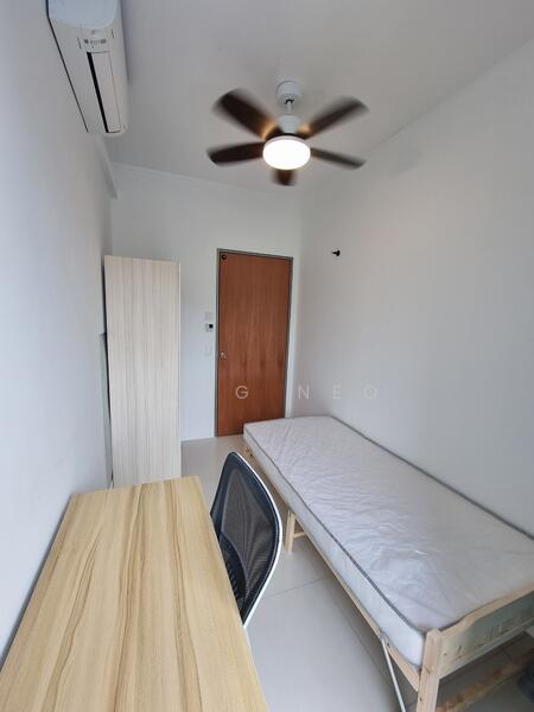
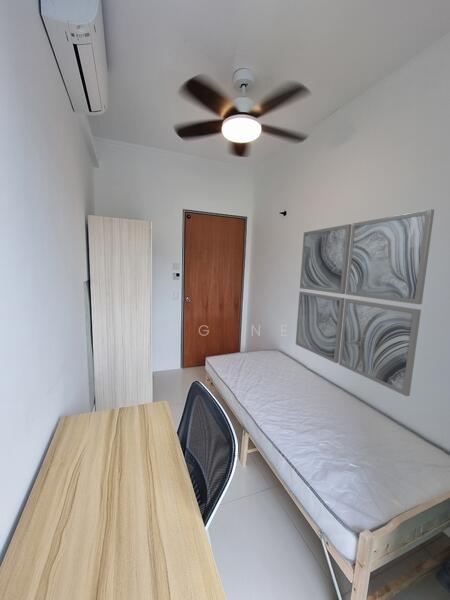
+ wall art [295,208,435,397]
